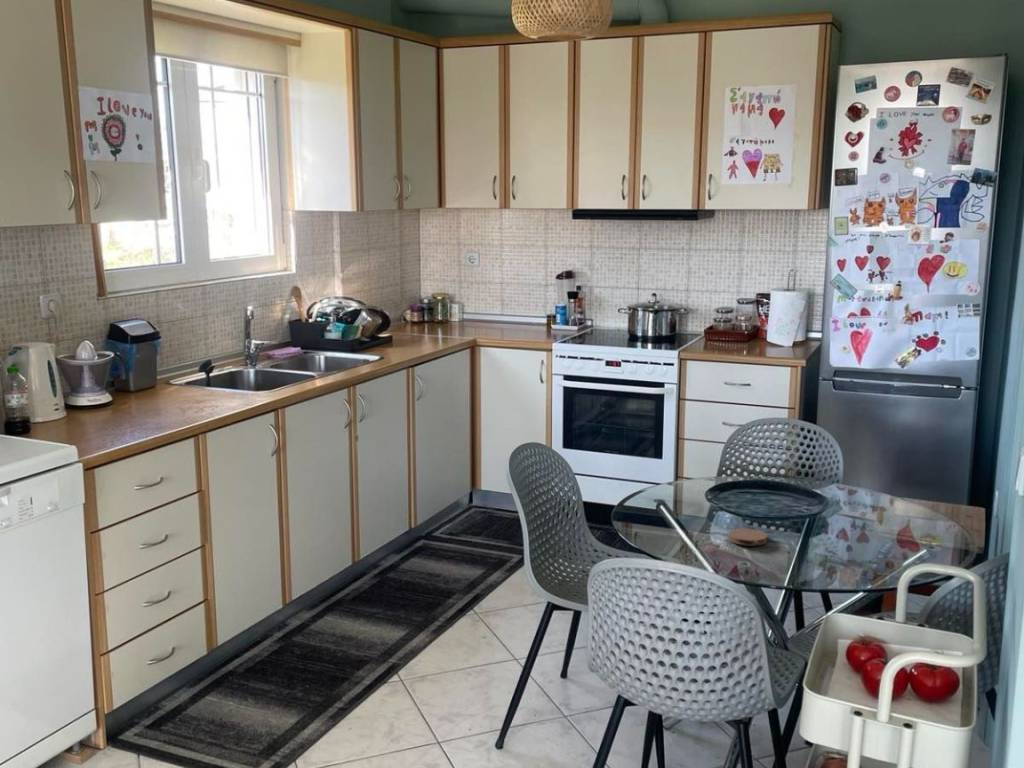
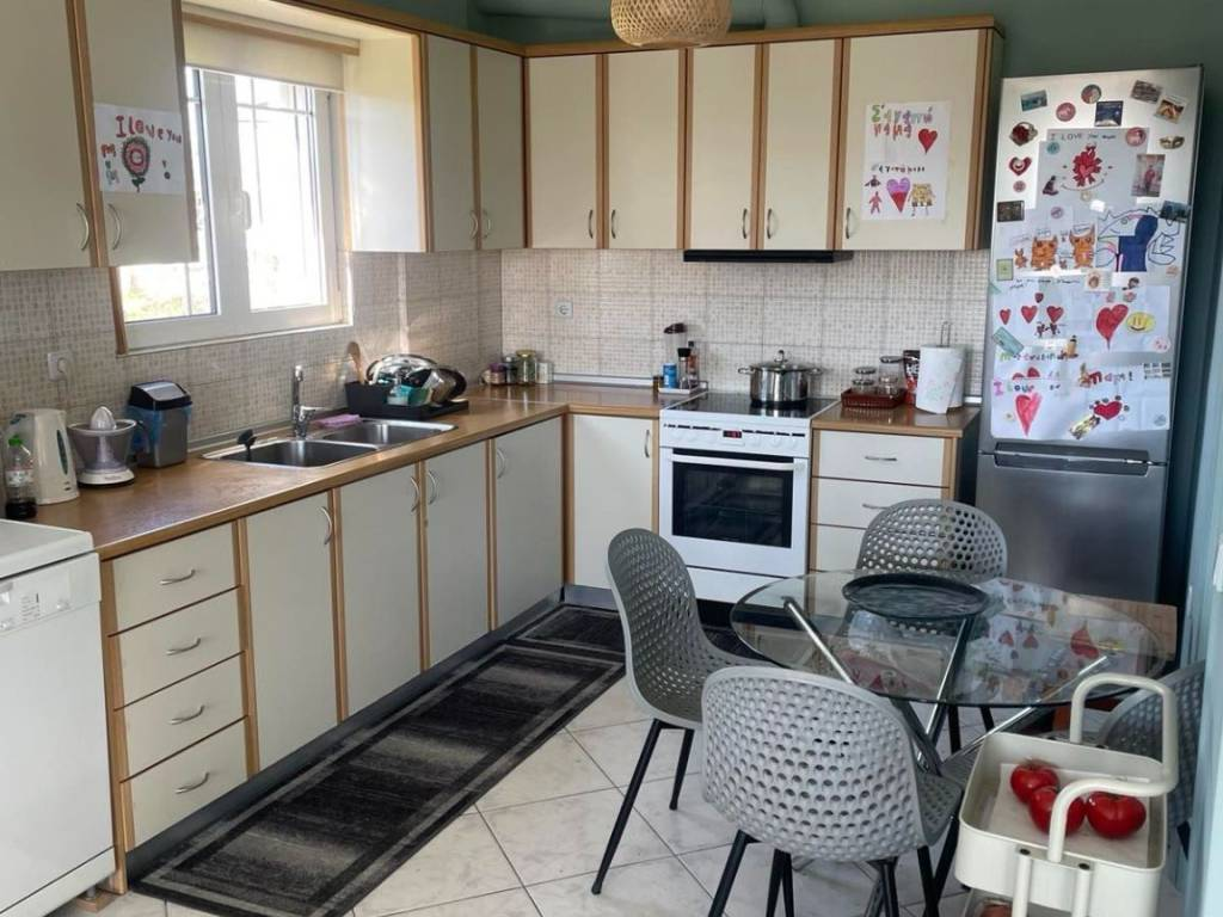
- coaster [727,528,768,546]
